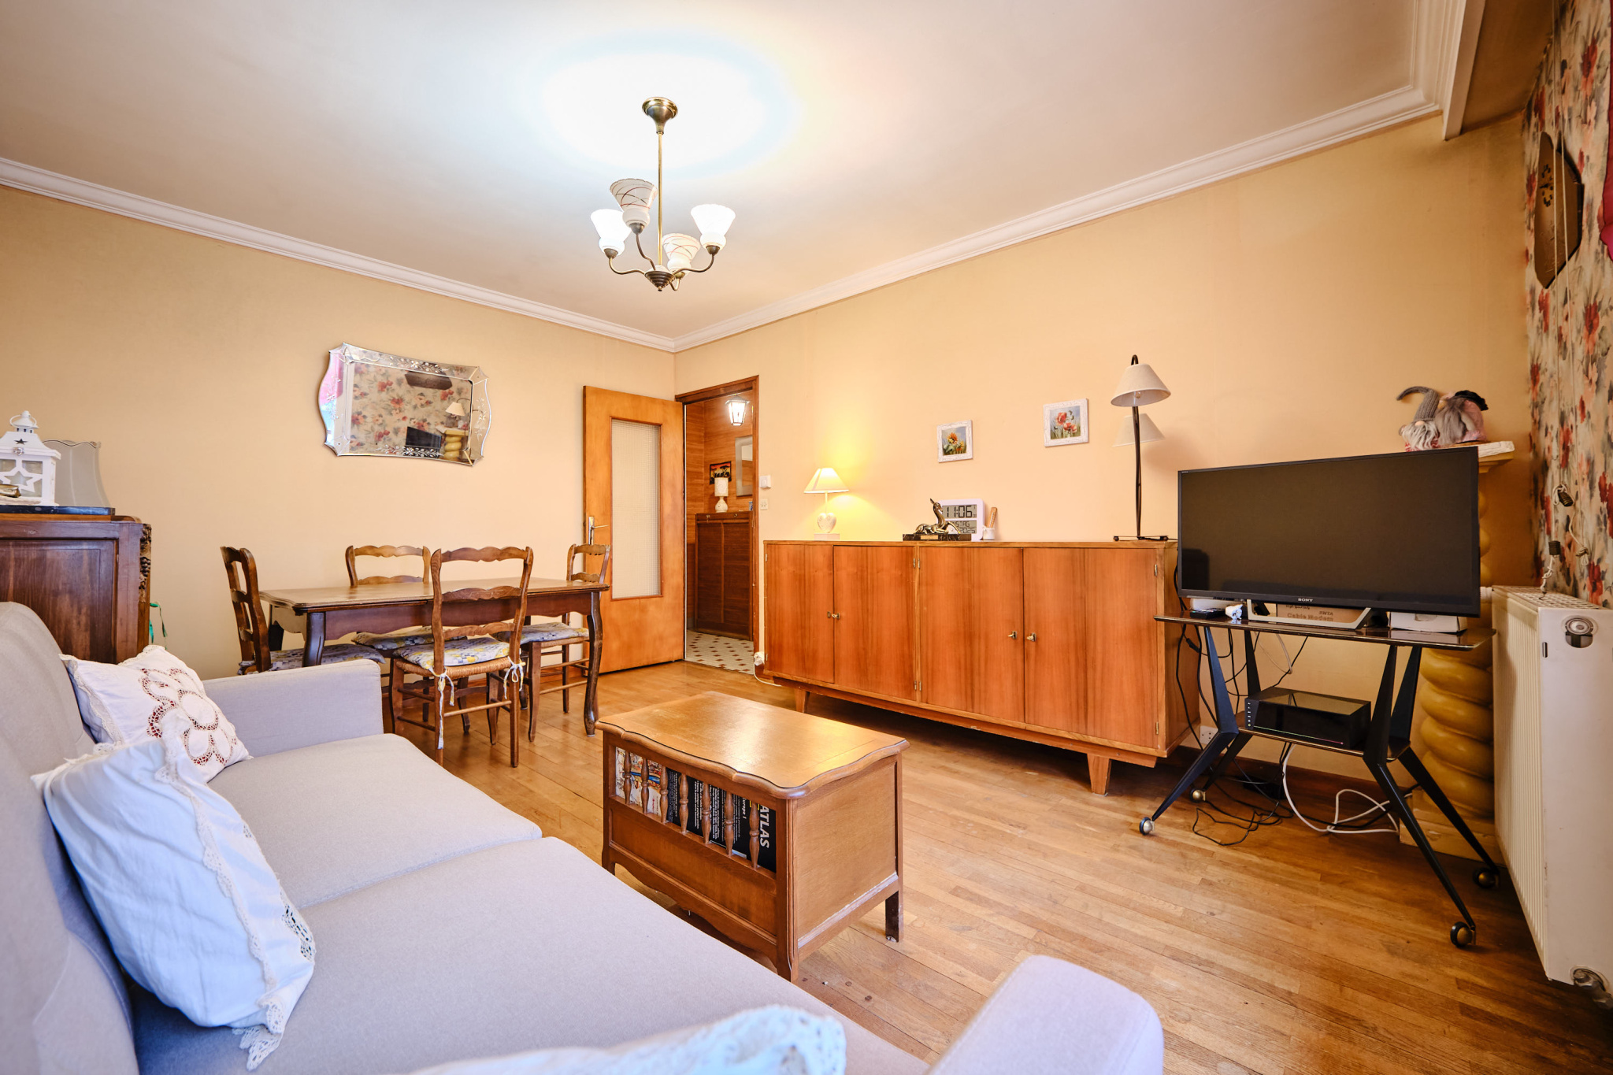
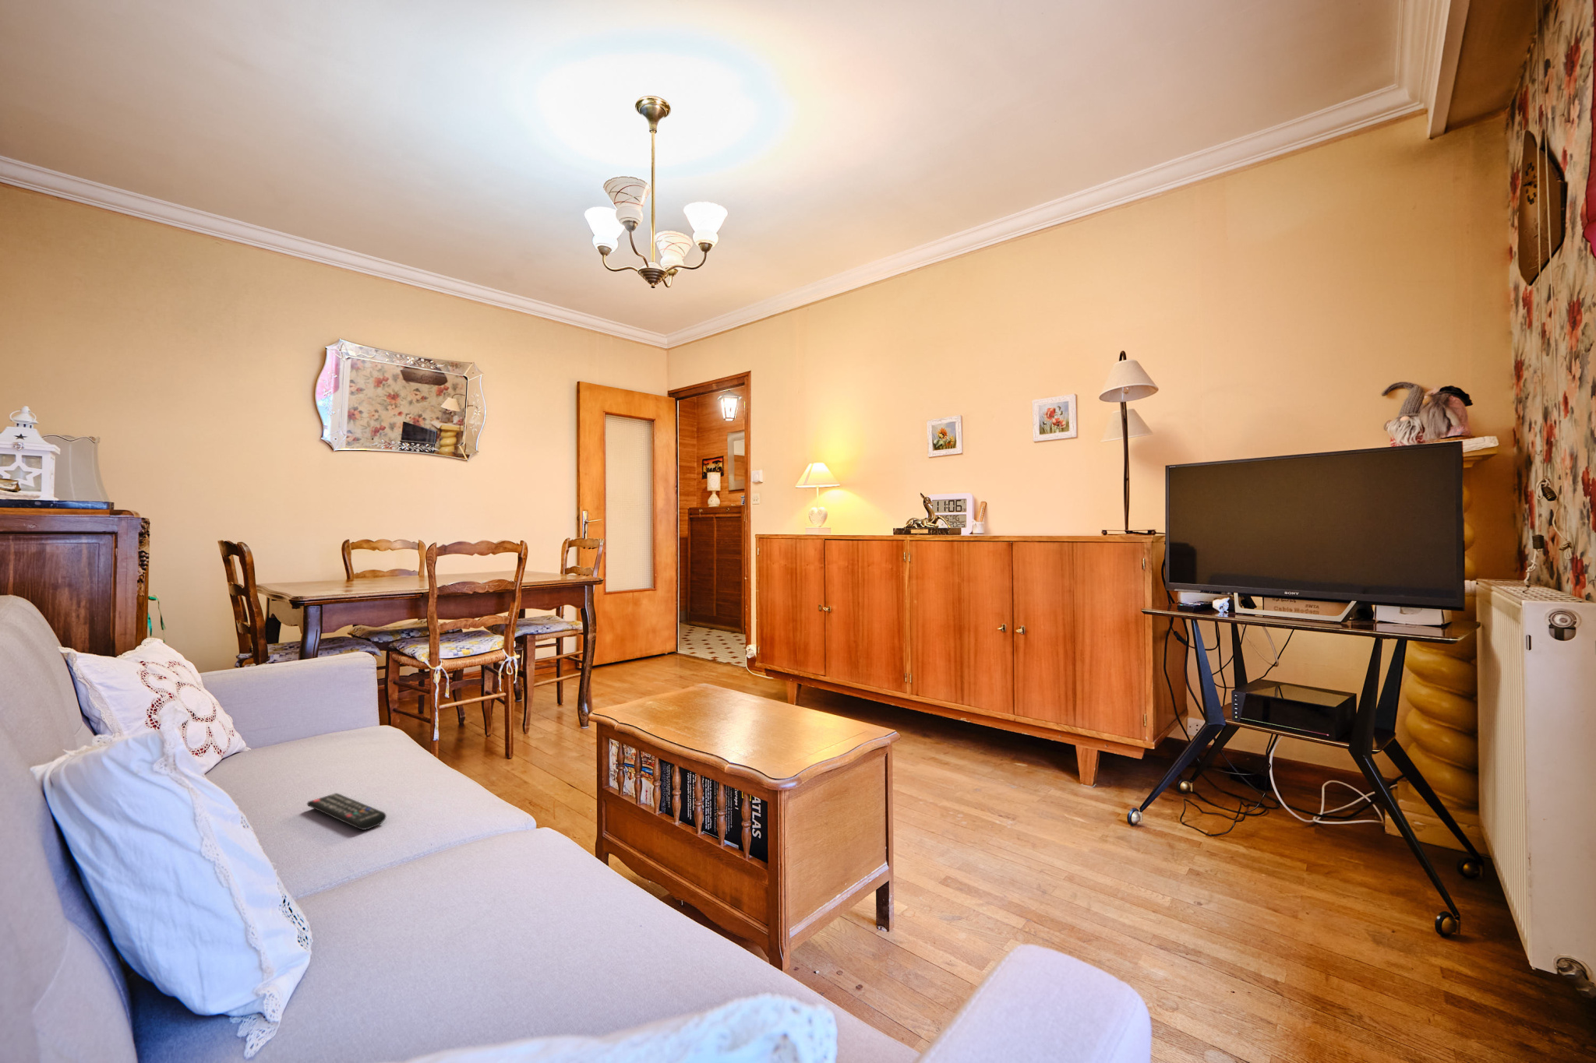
+ remote control [306,793,387,830]
